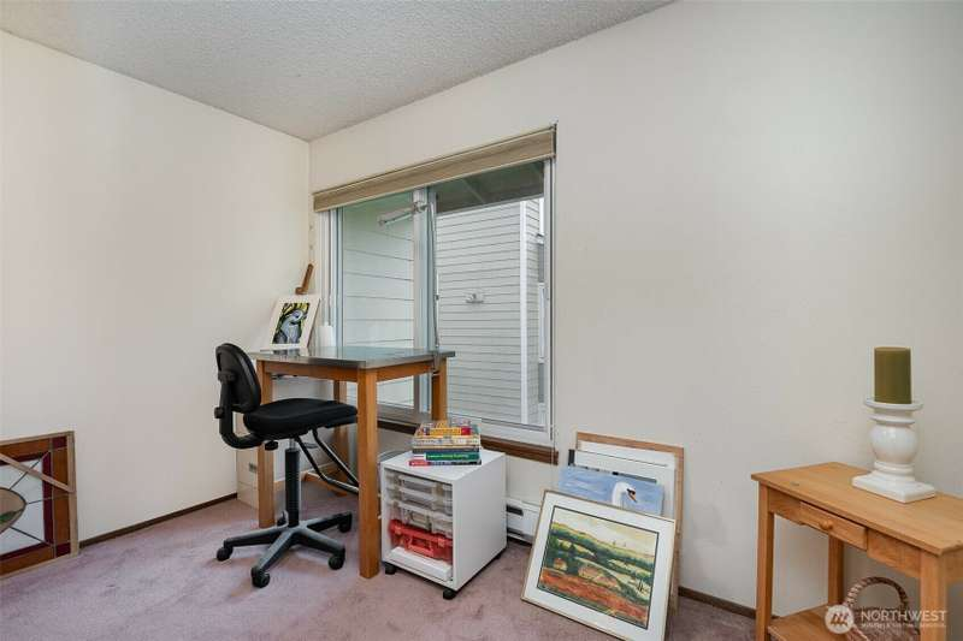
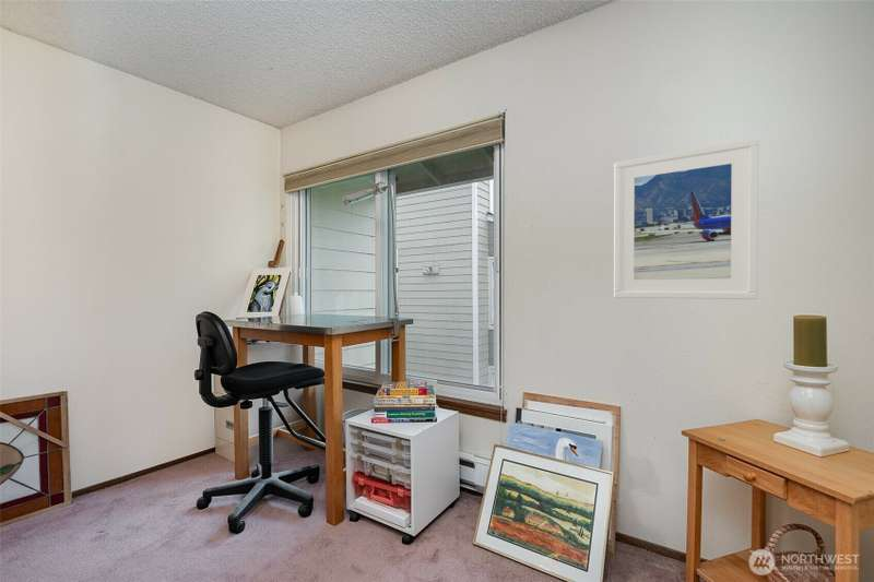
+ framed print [613,138,759,300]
